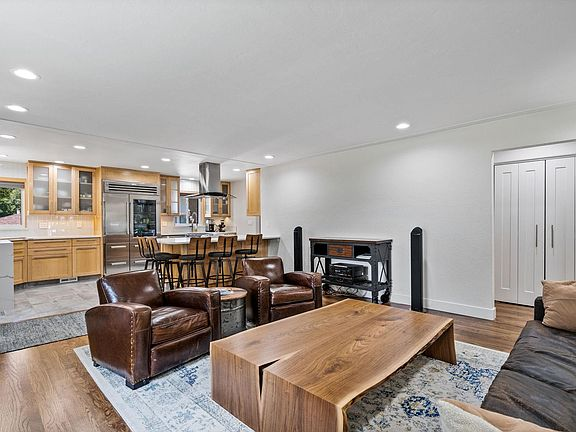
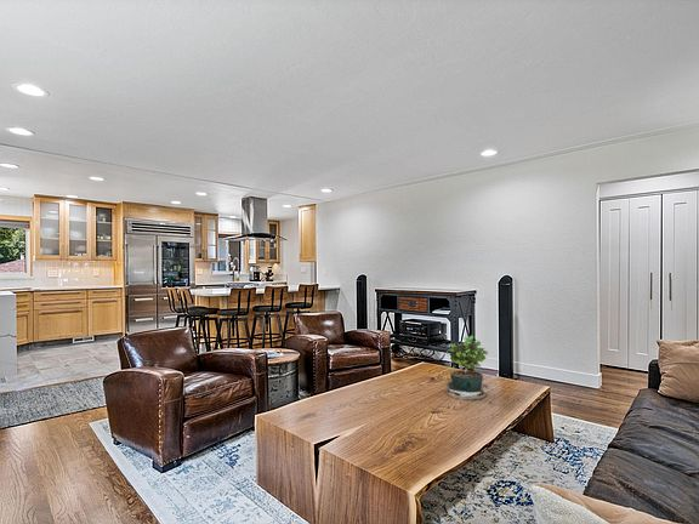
+ potted plant [444,335,495,406]
